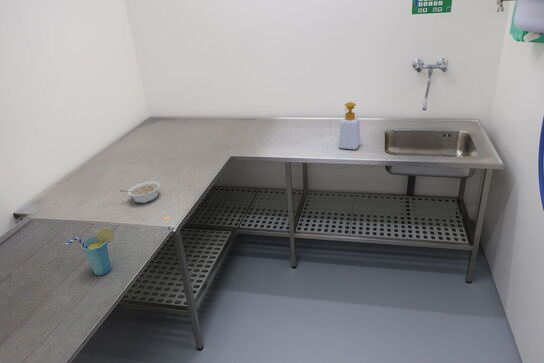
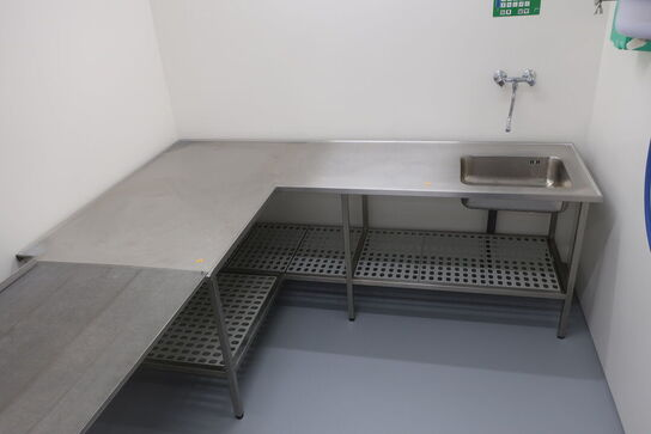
- soap bottle [337,101,362,150]
- cup [64,227,115,276]
- legume [119,180,161,204]
